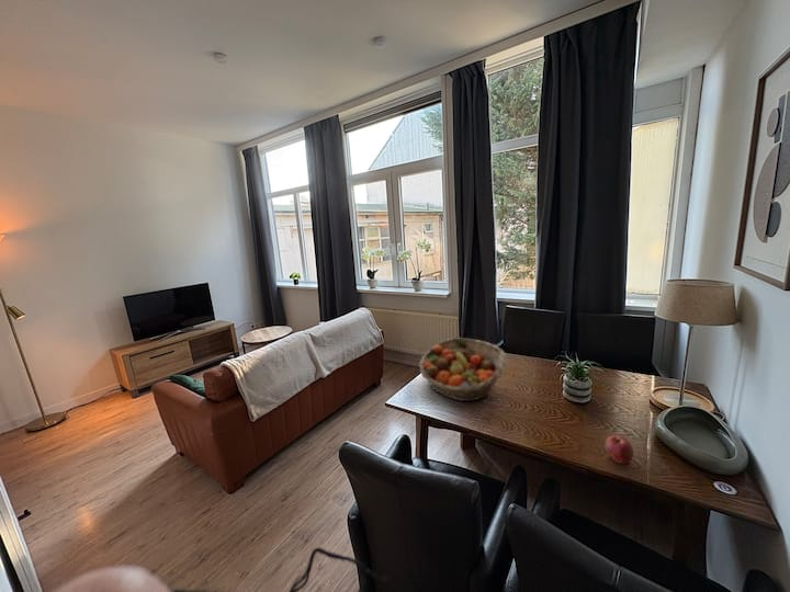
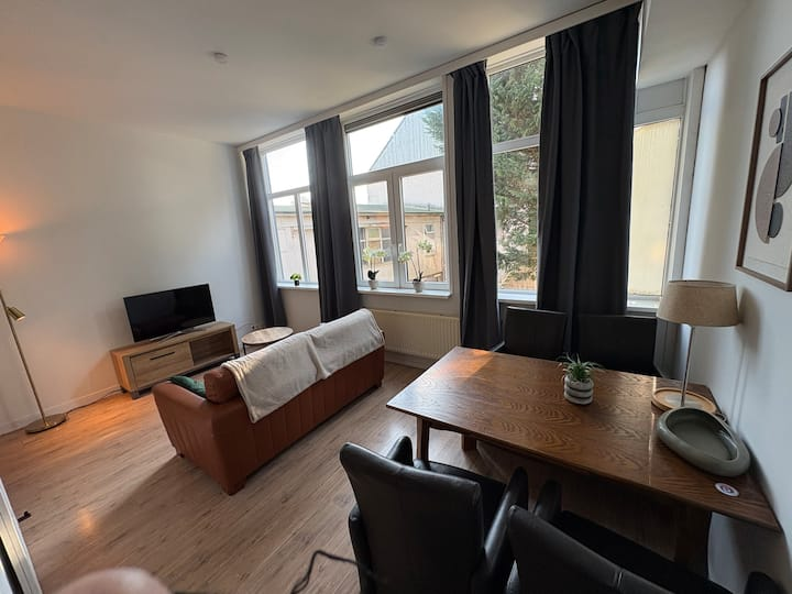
- fruit basket [418,337,508,402]
- apple [605,434,634,466]
